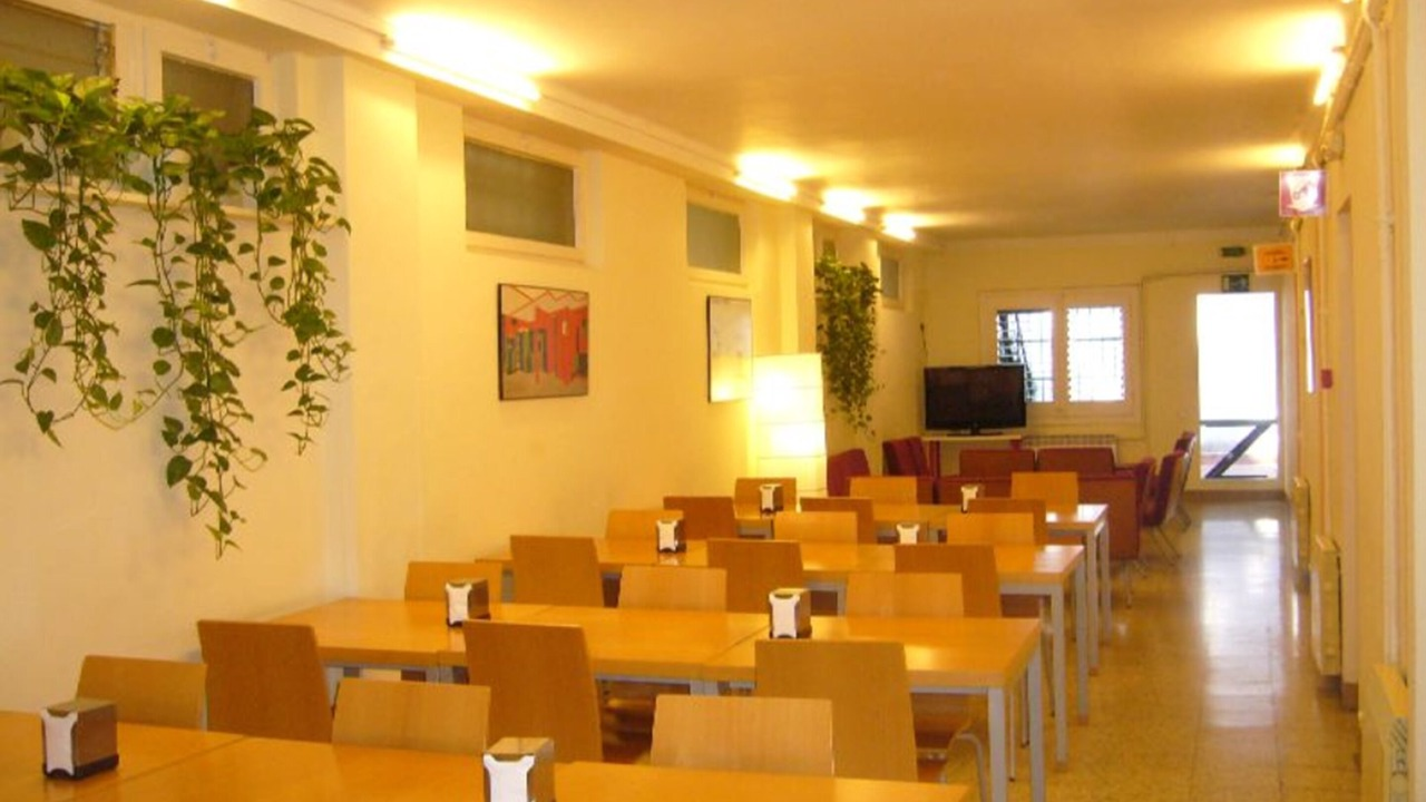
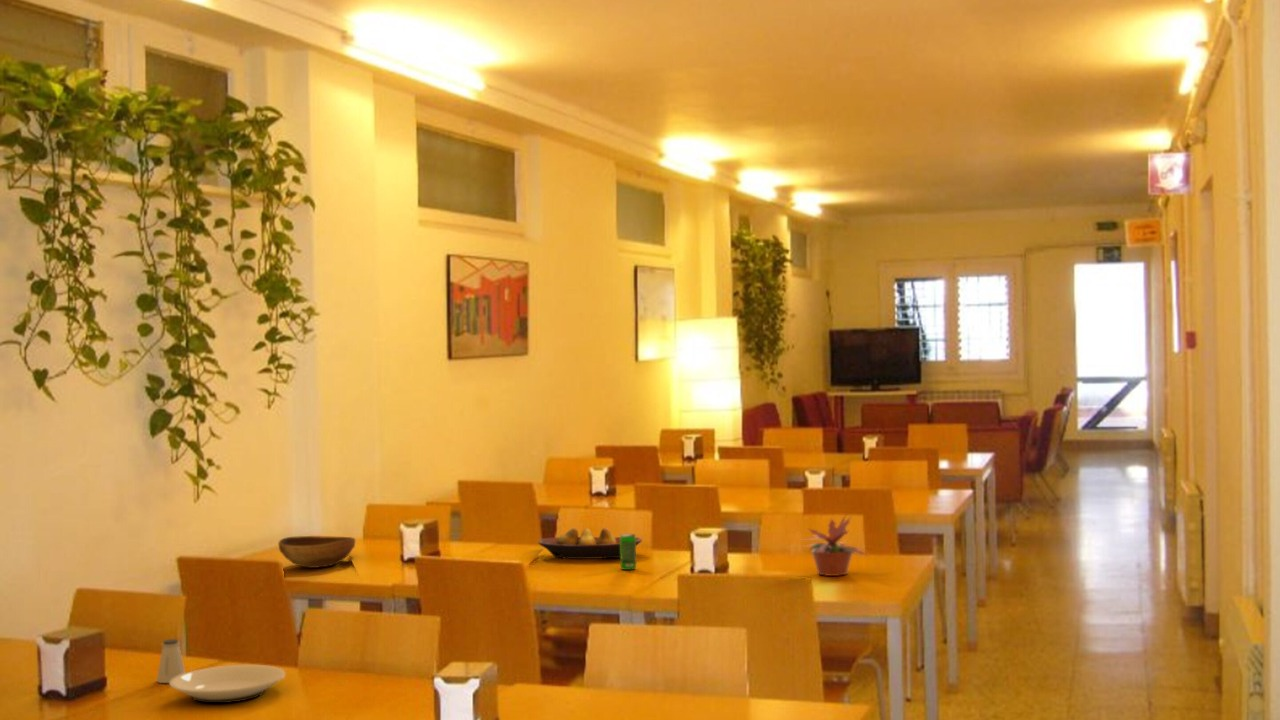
+ saltshaker [155,638,186,684]
+ plate [168,664,286,704]
+ fruit bowl [537,527,643,560]
+ beverage can [619,533,637,571]
+ potted plant [801,512,869,577]
+ bowl [277,535,356,569]
